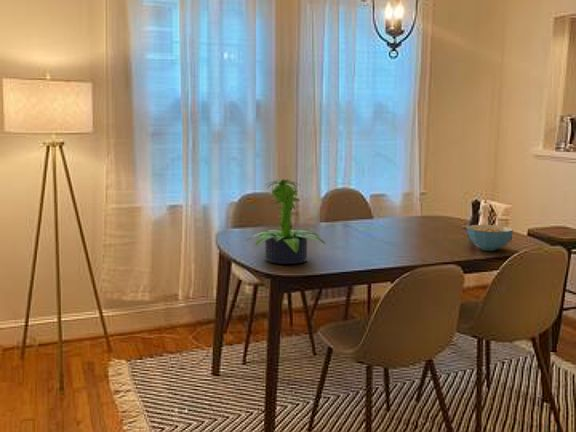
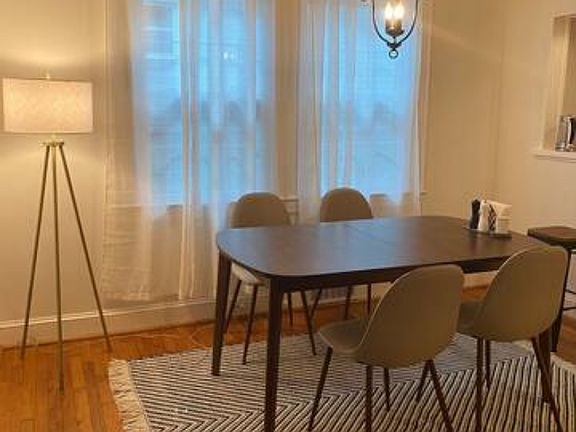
- potted plant [247,178,327,265]
- cereal bowl [466,224,514,252]
